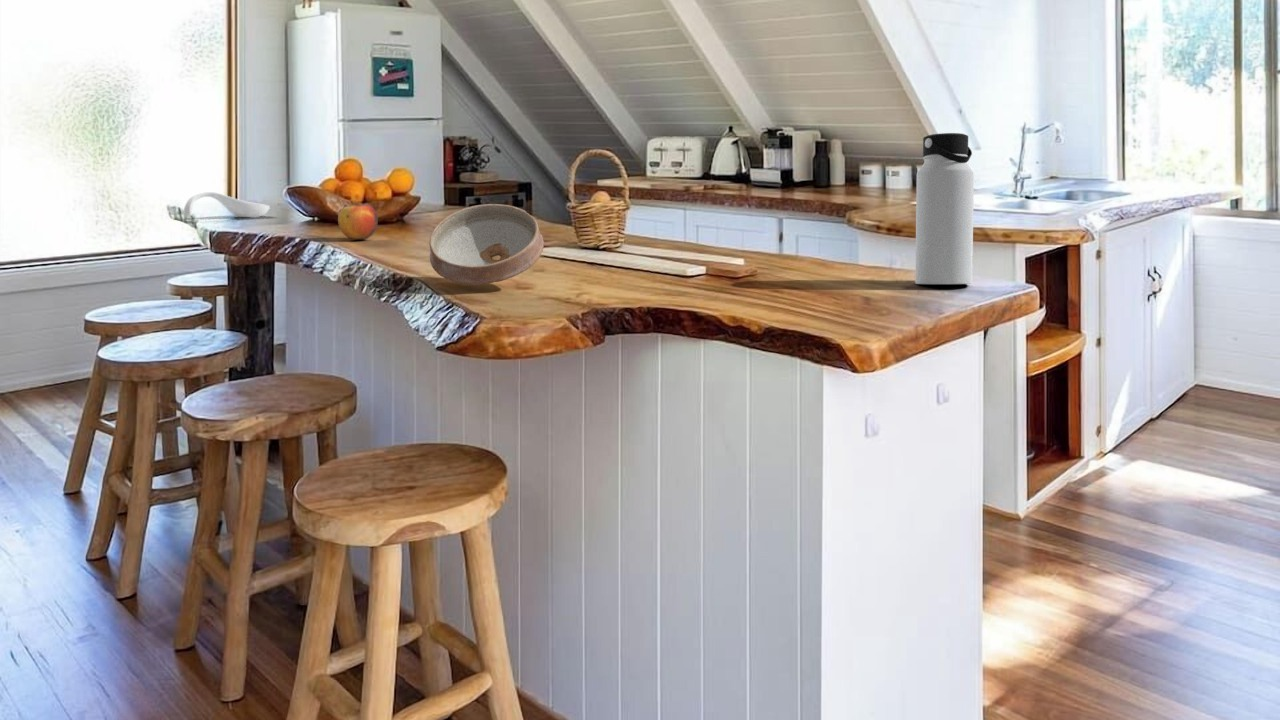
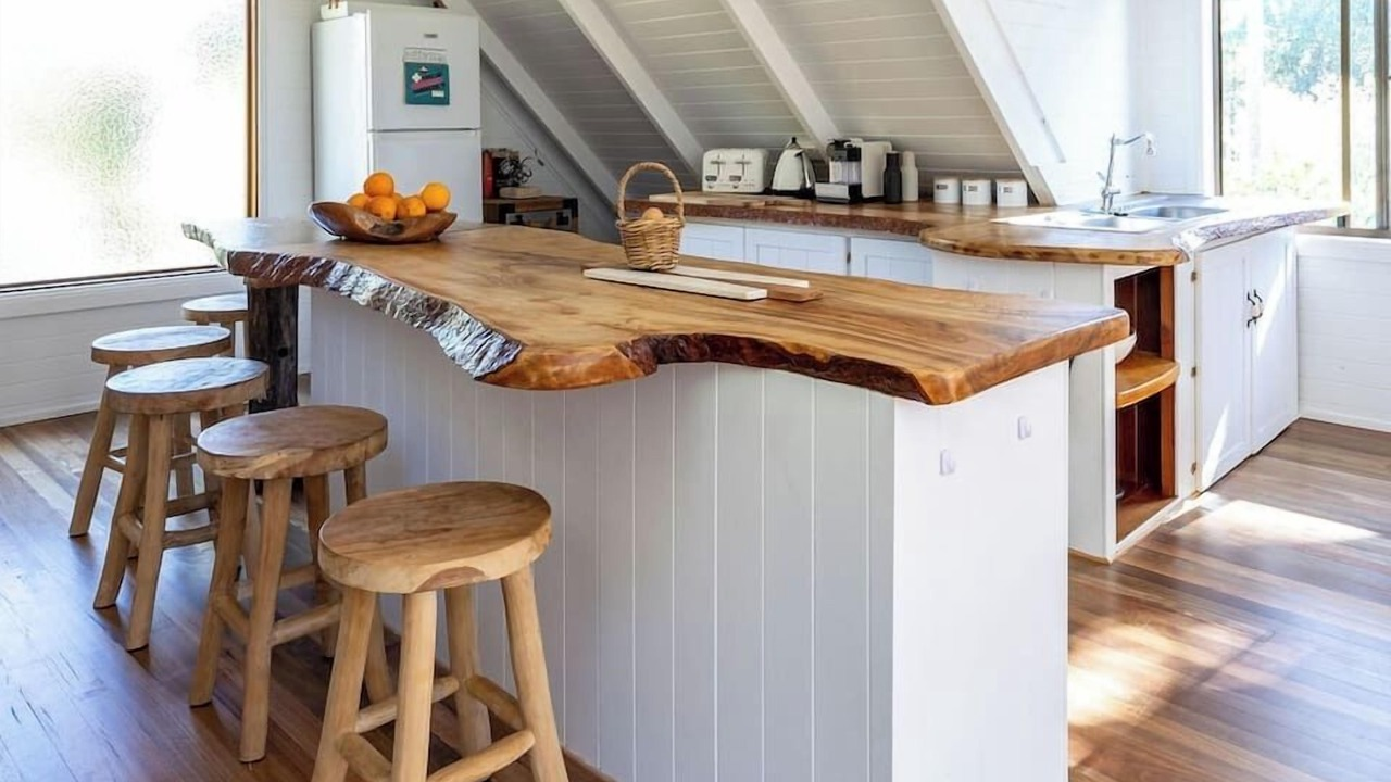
- apple [337,204,379,240]
- water bottle [914,132,975,285]
- spoon rest [183,191,271,218]
- ceramic bowl [428,203,545,286]
